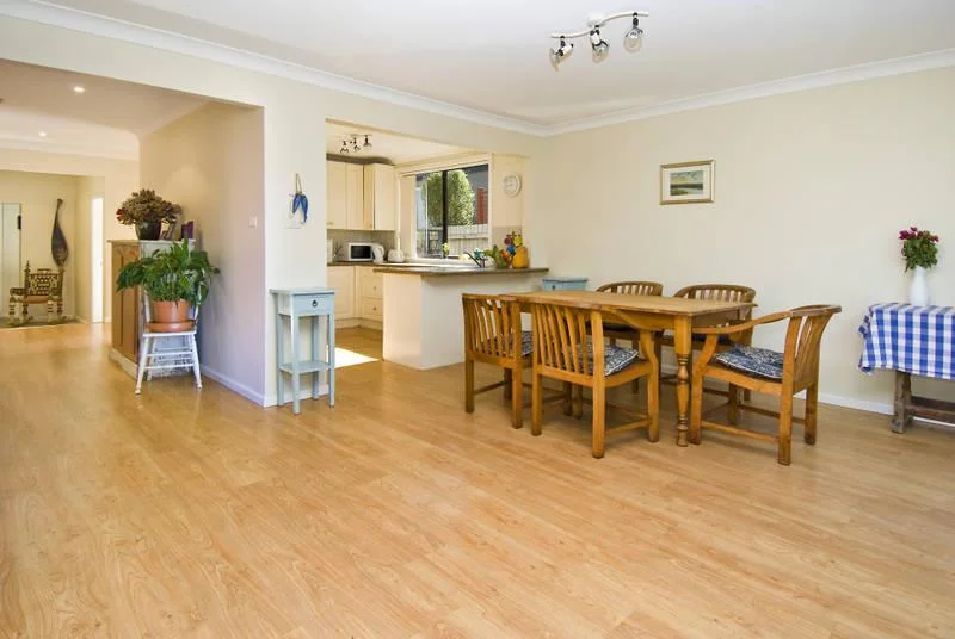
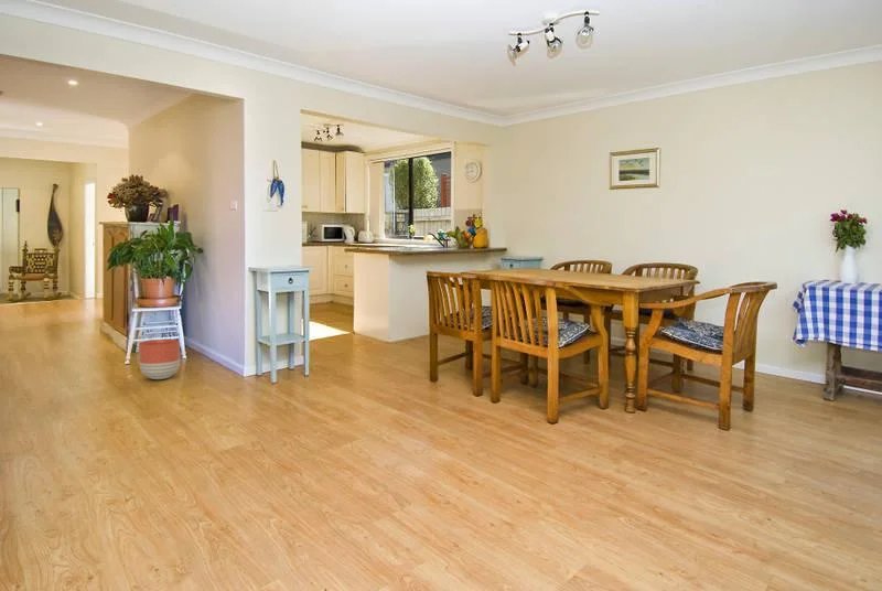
+ planter [138,339,181,380]
